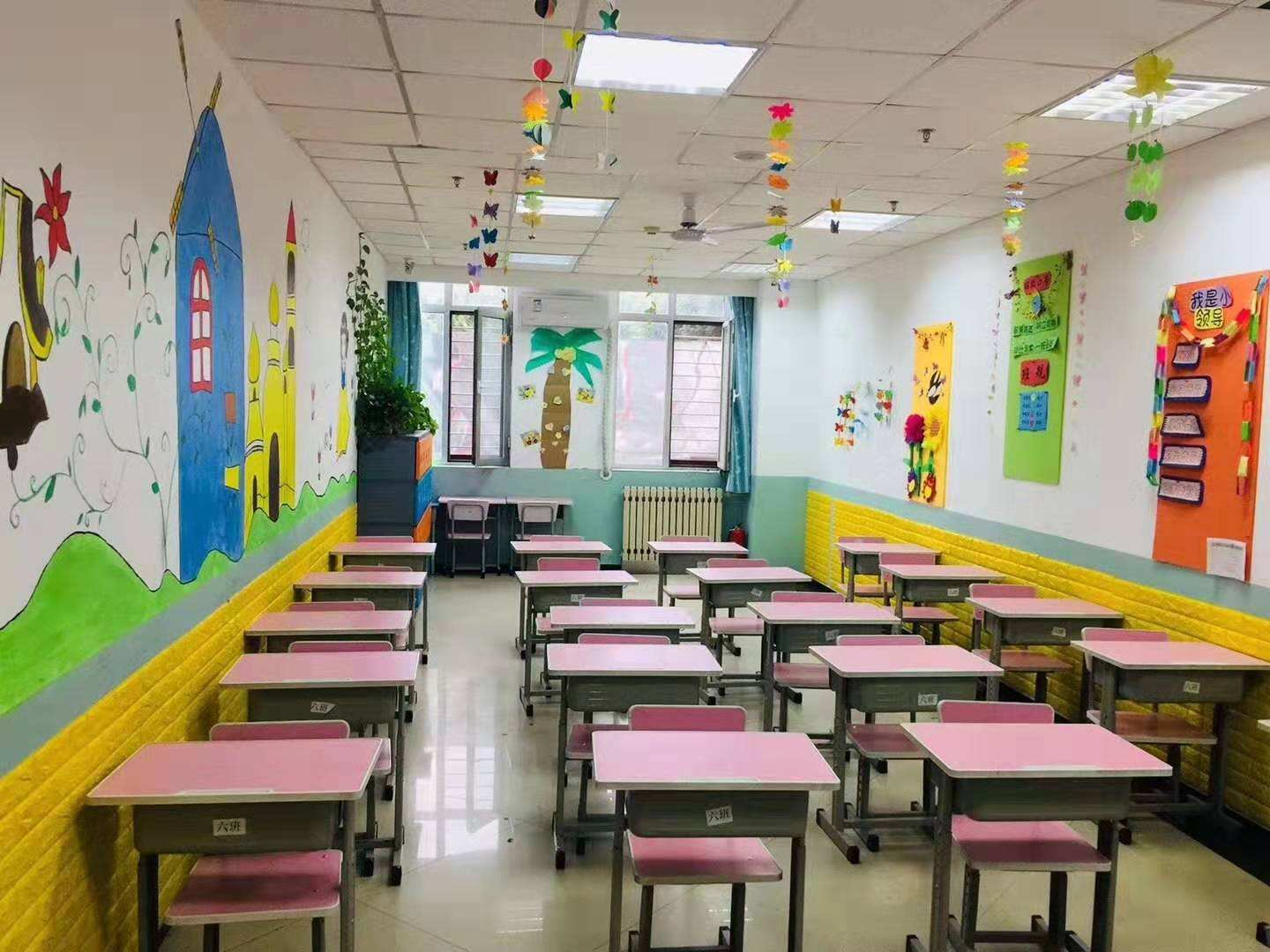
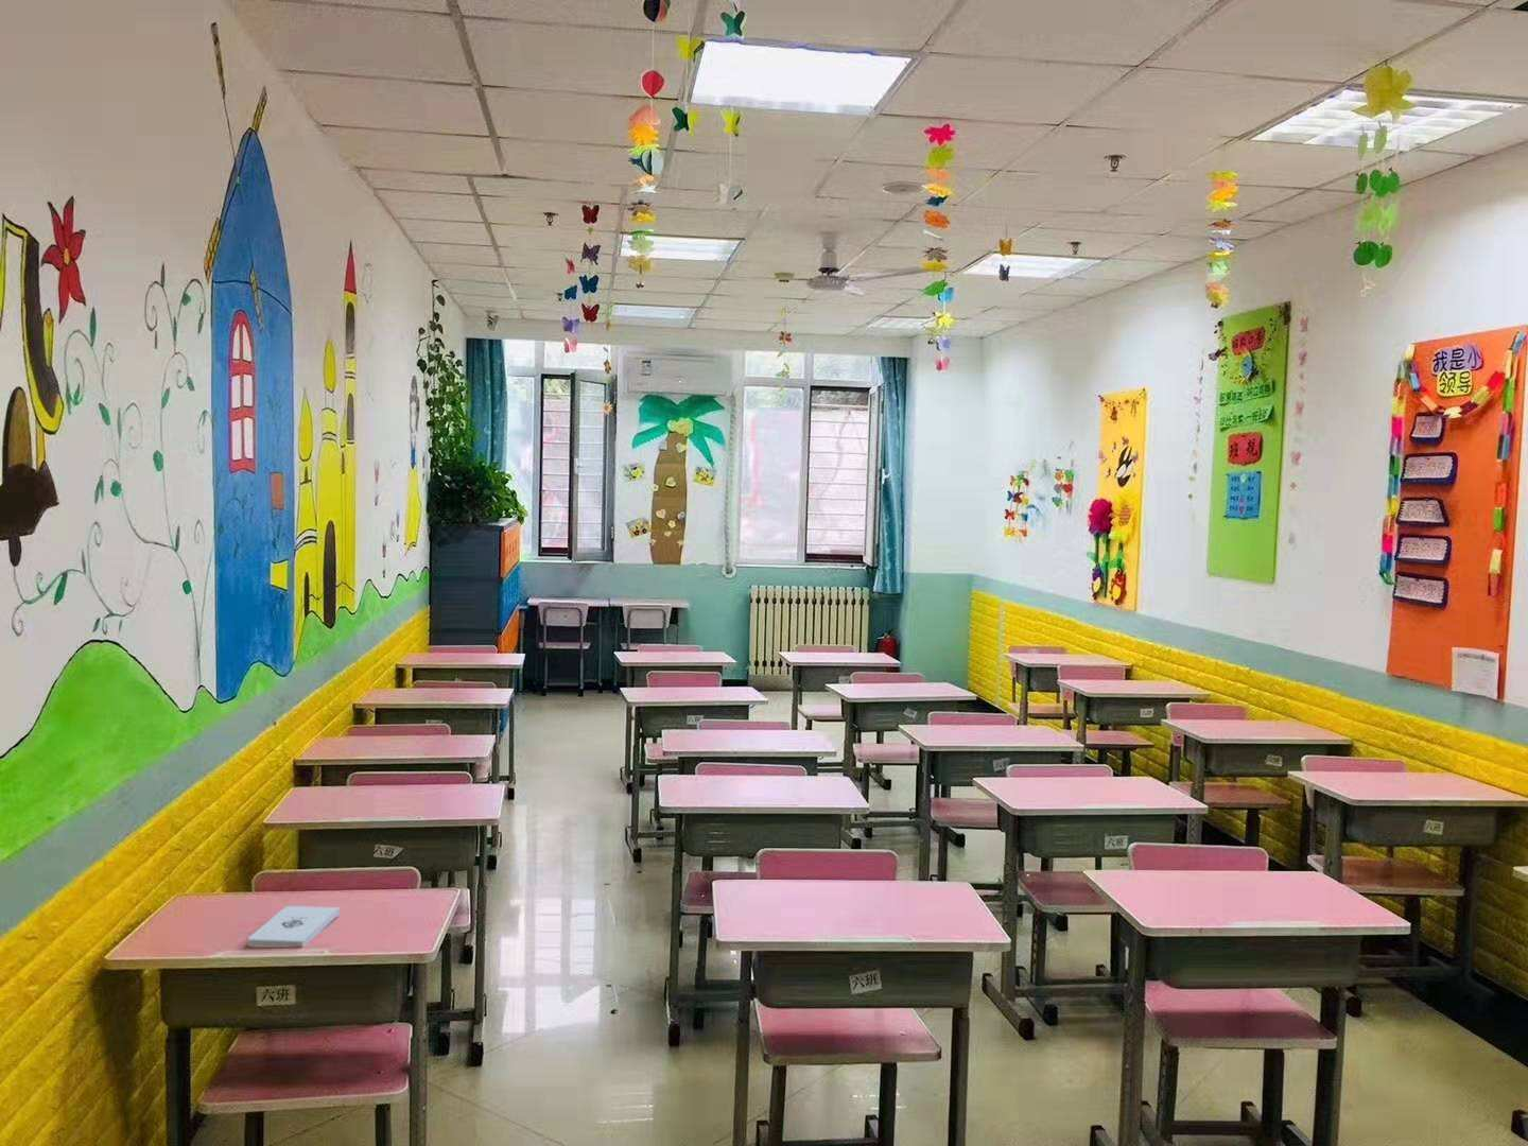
+ notepad [247,905,340,949]
